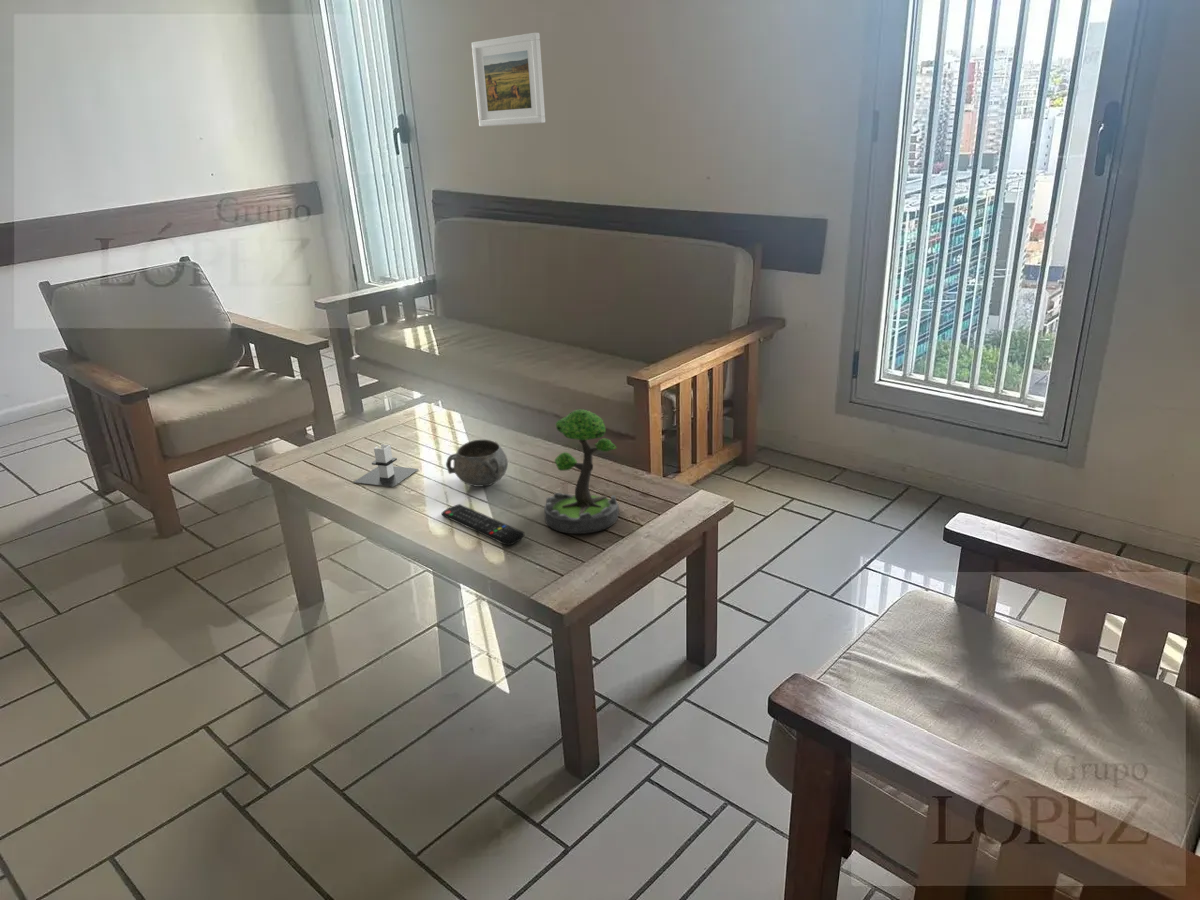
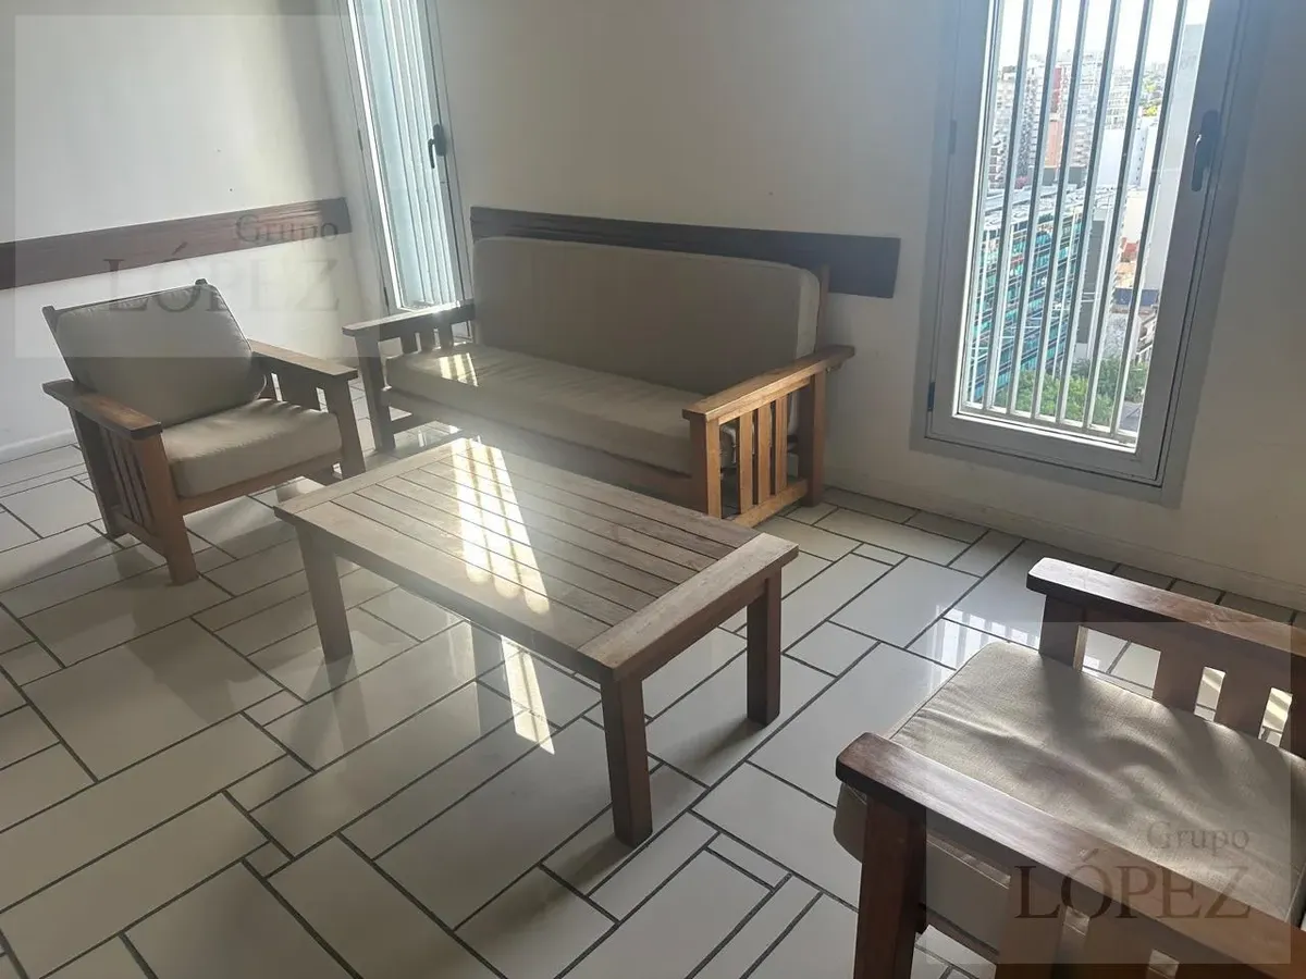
- decorative bowl [445,439,509,488]
- plant [543,409,620,535]
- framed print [471,31,546,128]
- architectural model [353,443,419,488]
- remote control [441,503,526,546]
